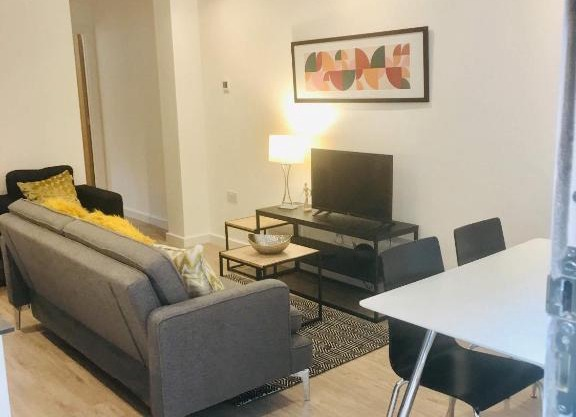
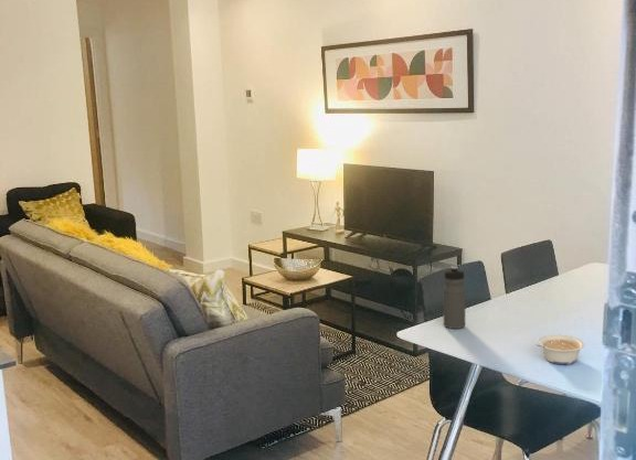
+ water bottle [443,265,466,330]
+ legume [534,334,585,365]
